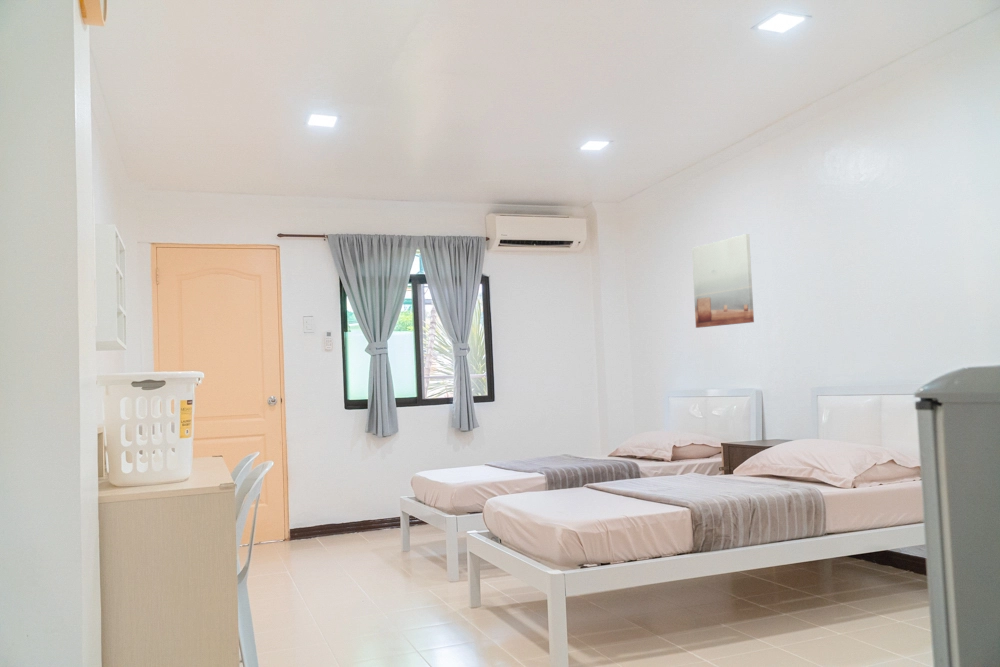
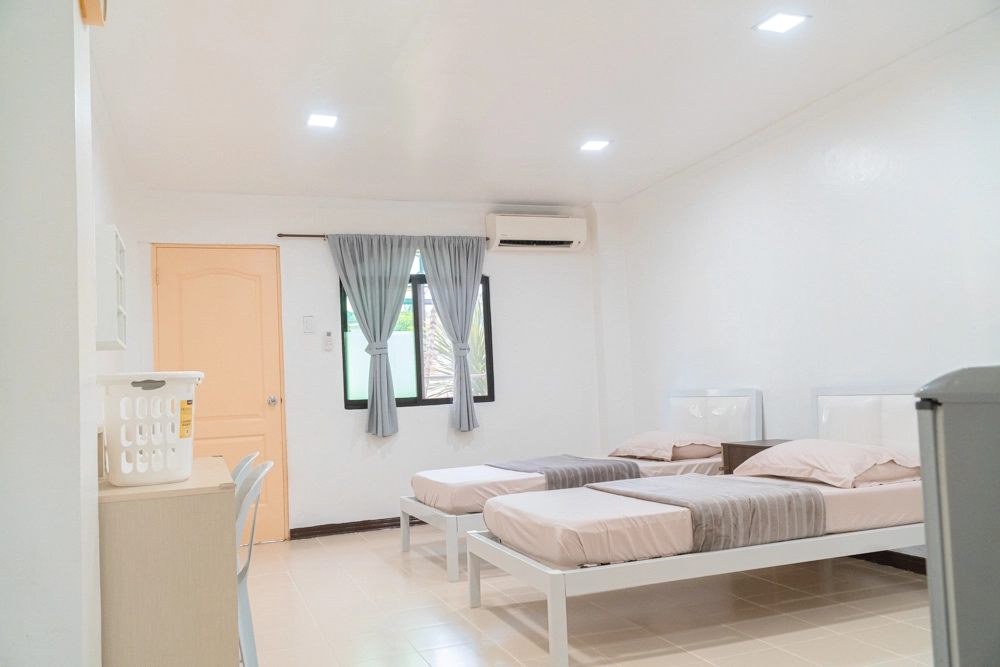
- wall art [691,233,755,329]
